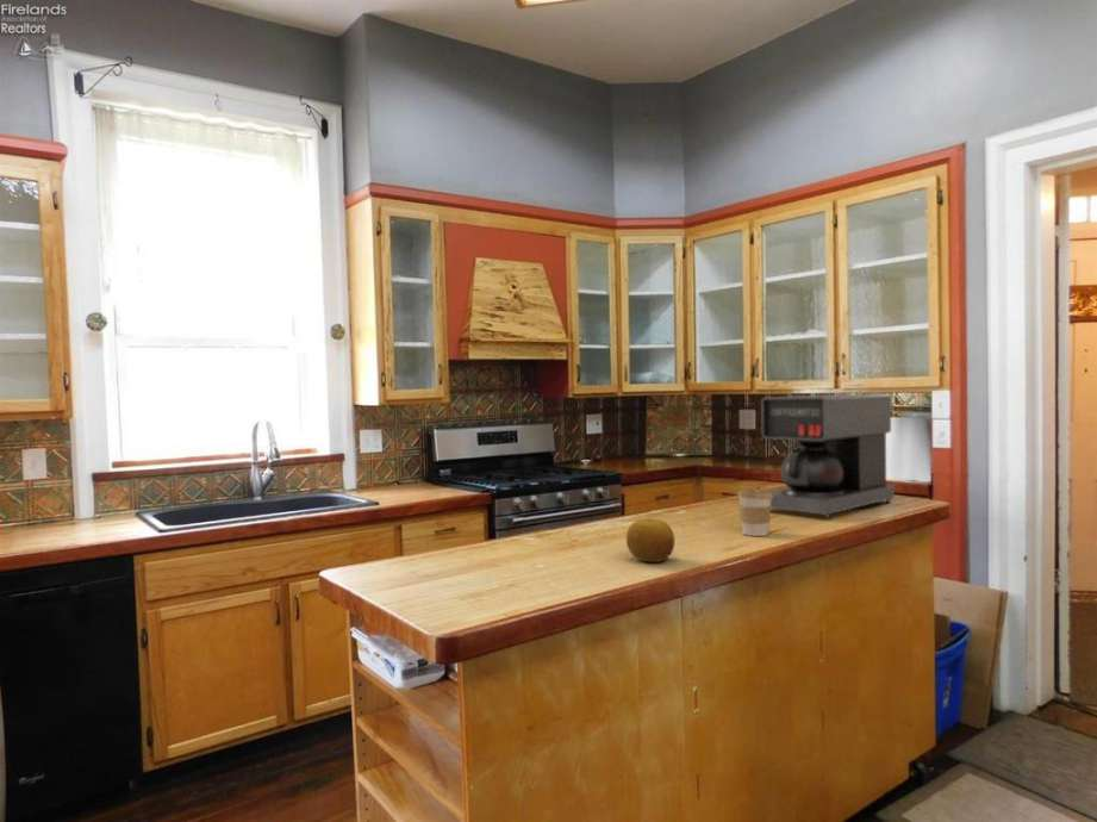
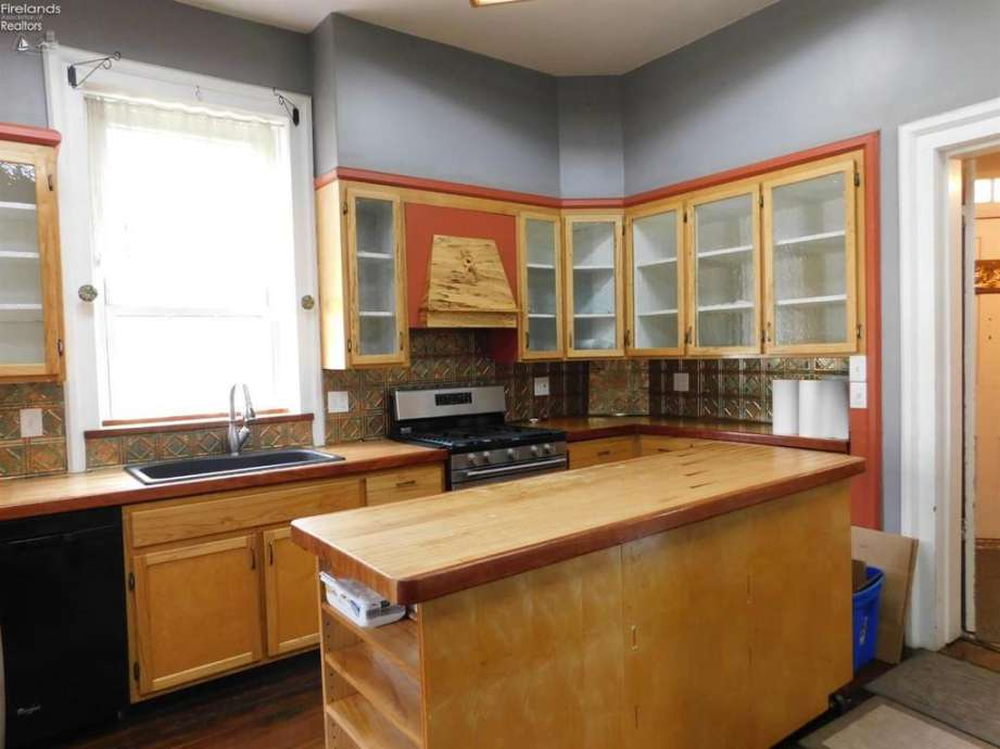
- coffee cup [737,486,773,537]
- coffee maker [760,393,896,519]
- fruit [625,517,675,563]
